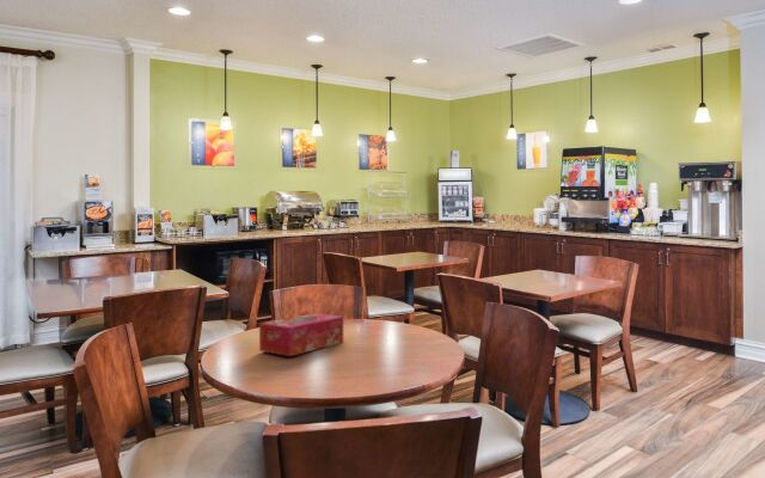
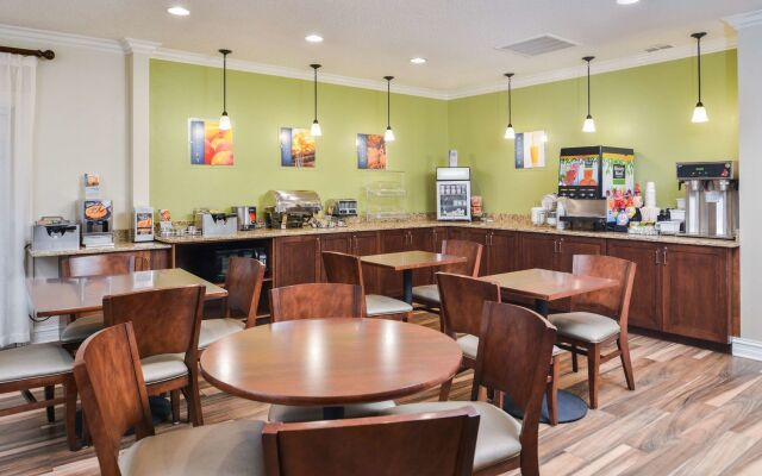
- tissue box [258,312,344,357]
